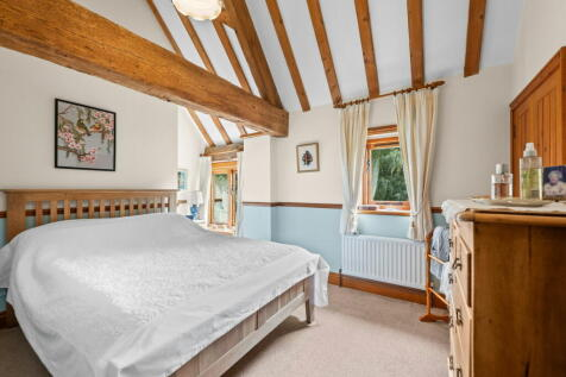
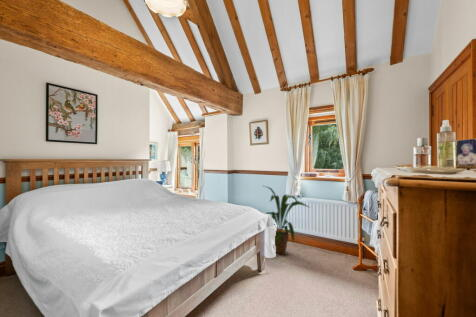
+ house plant [263,185,311,255]
